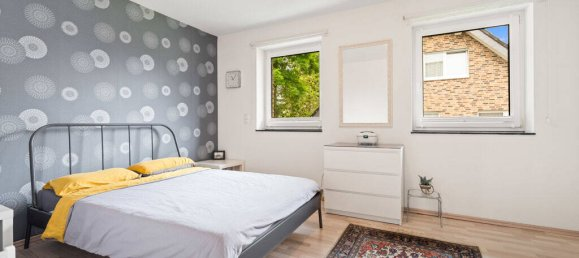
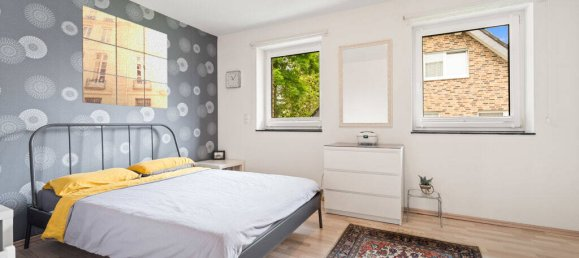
+ wall art [81,4,168,109]
